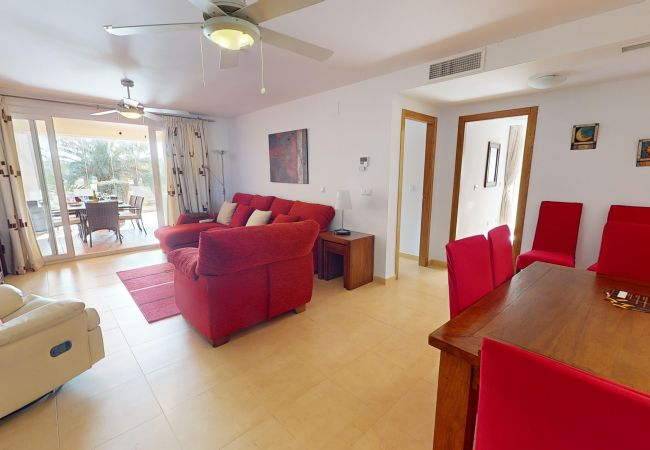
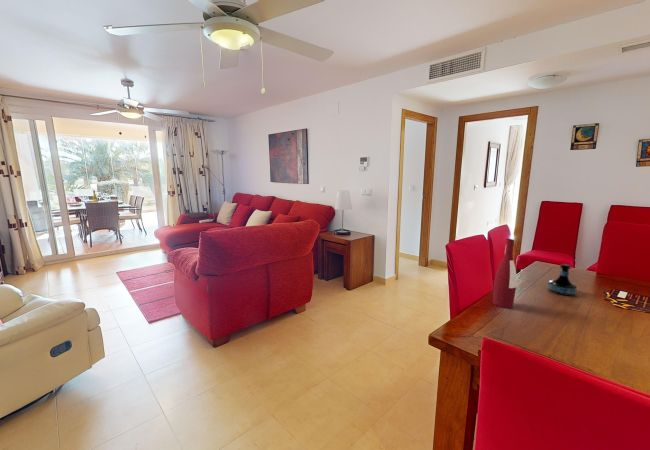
+ tequila bottle [547,263,578,297]
+ alcohol [491,238,517,309]
